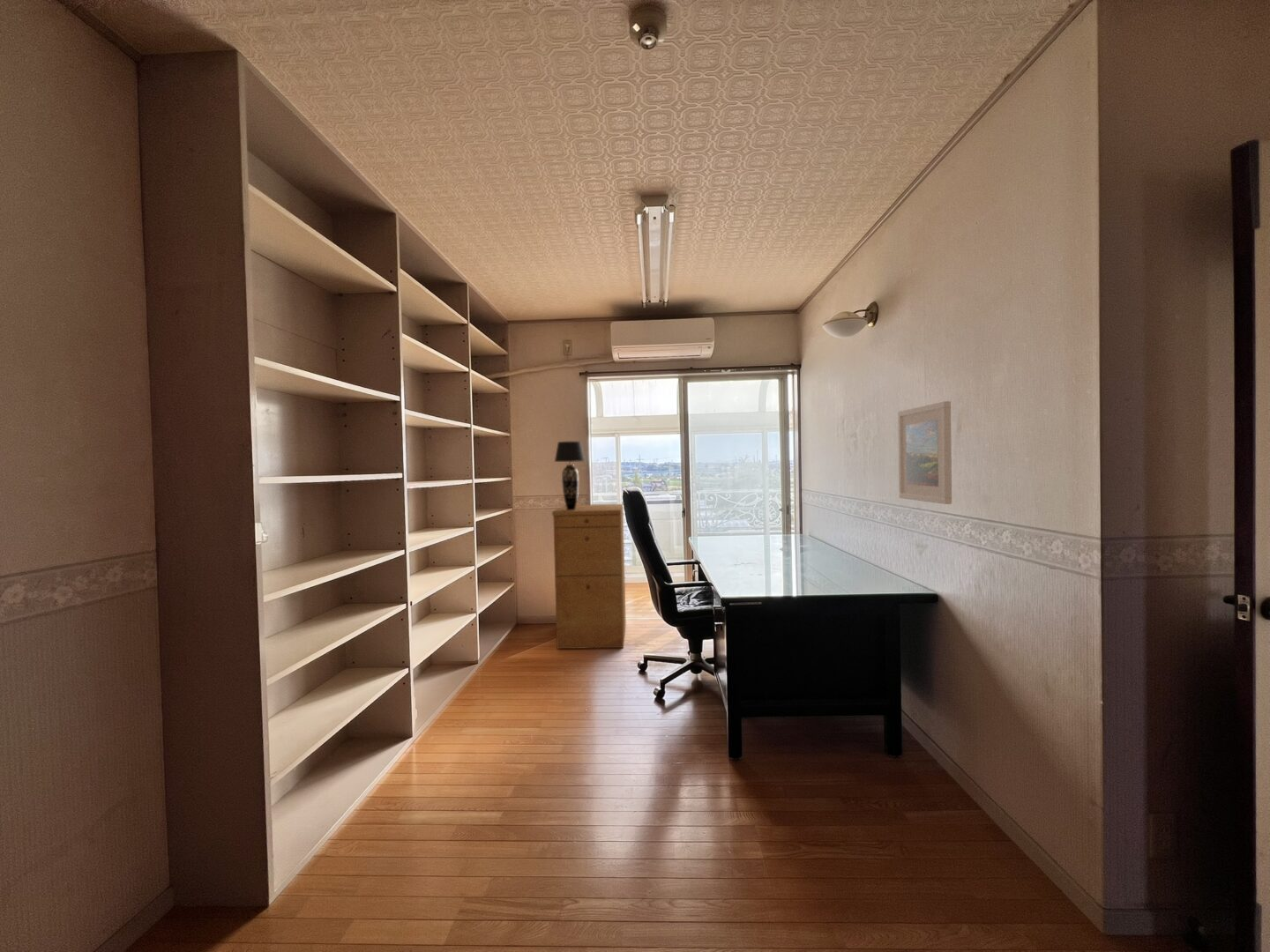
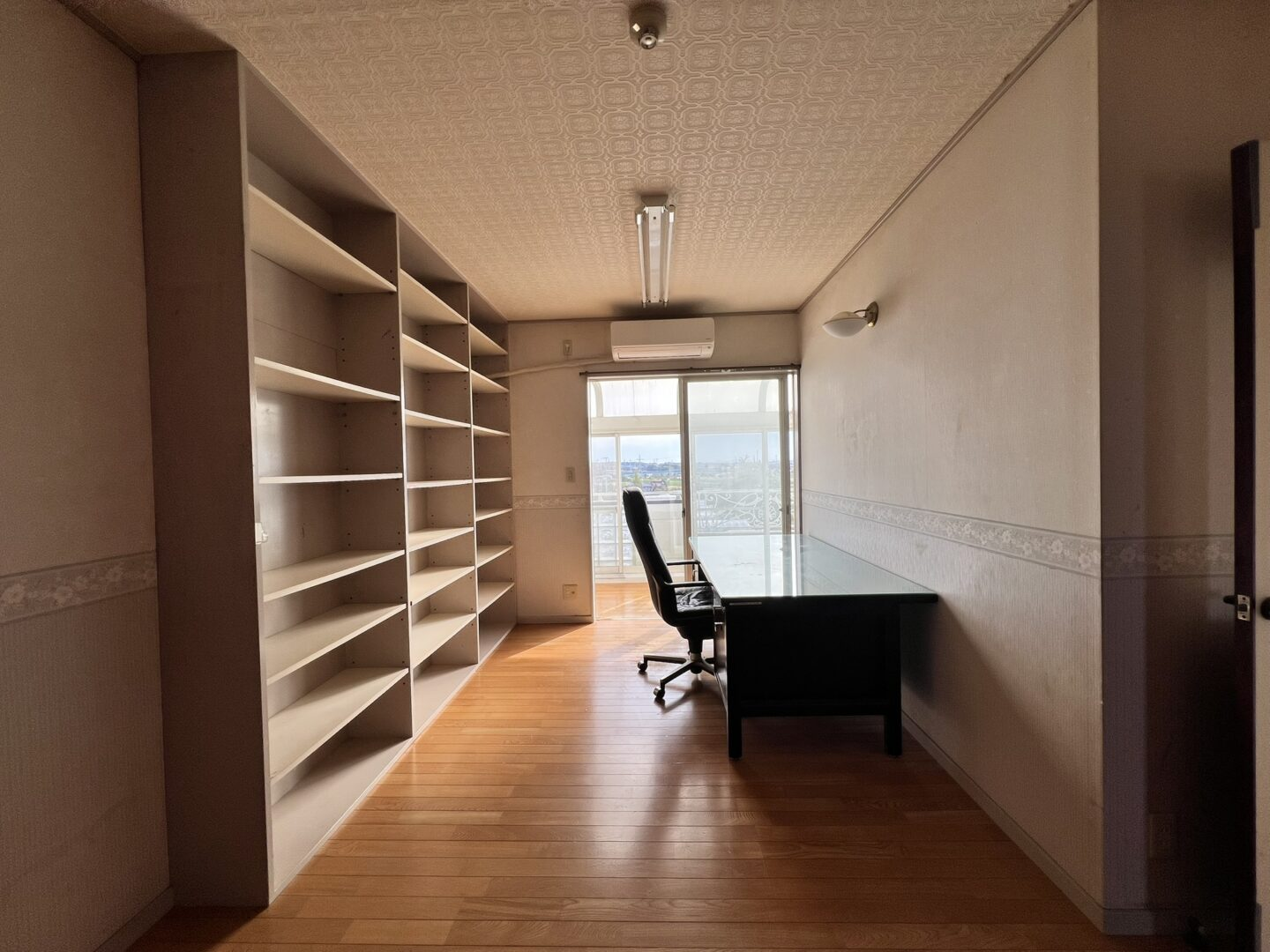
- table lamp [554,441,586,510]
- filing cabinet [551,503,627,650]
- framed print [897,400,953,505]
